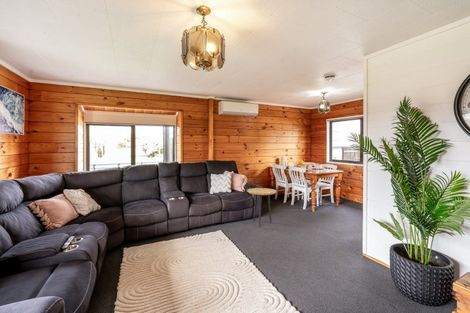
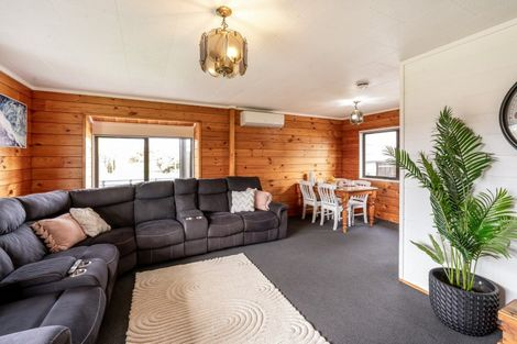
- side table [246,187,277,228]
